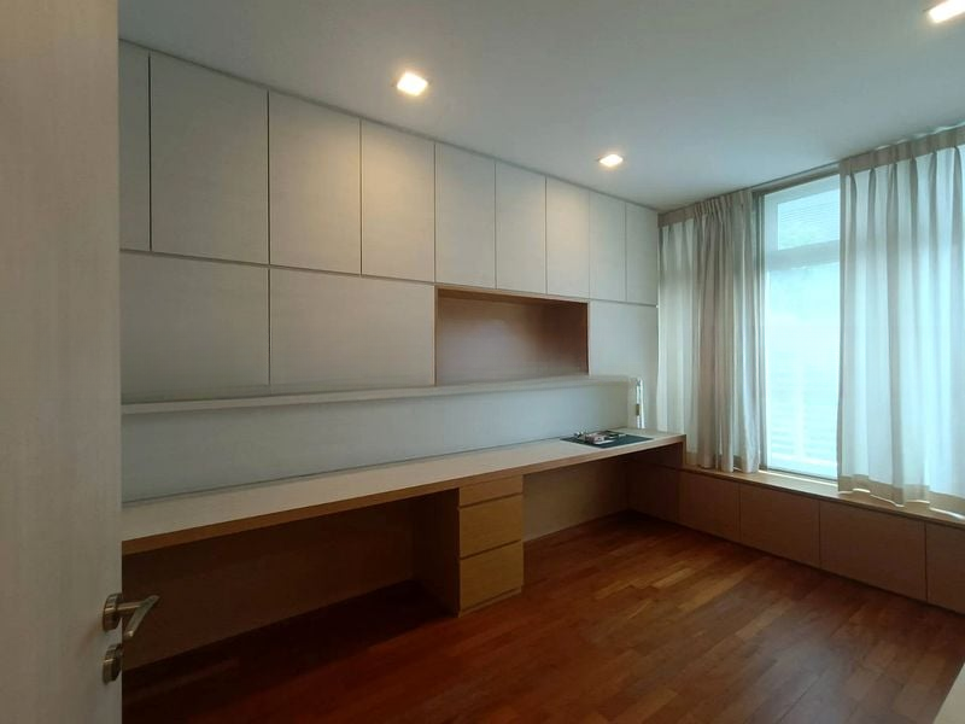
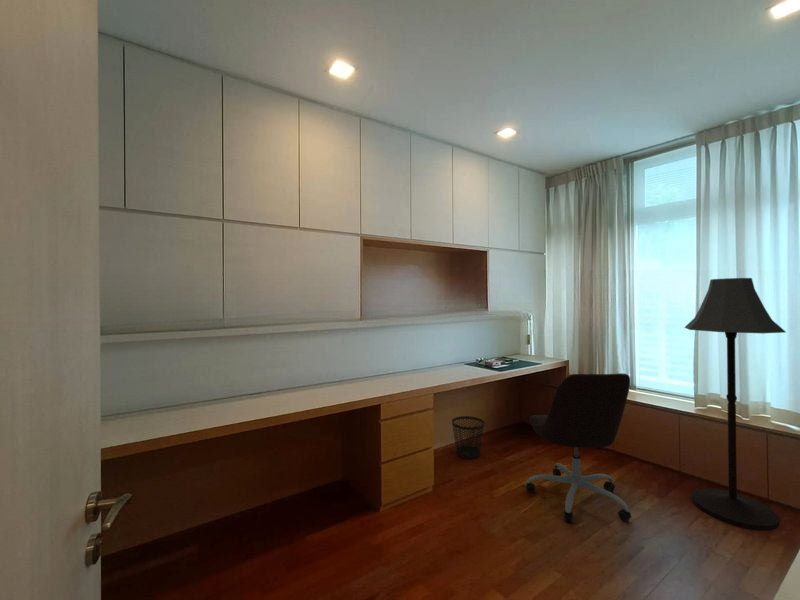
+ wastebasket [451,415,485,460]
+ floor lamp [683,277,787,531]
+ office chair [525,372,632,523]
